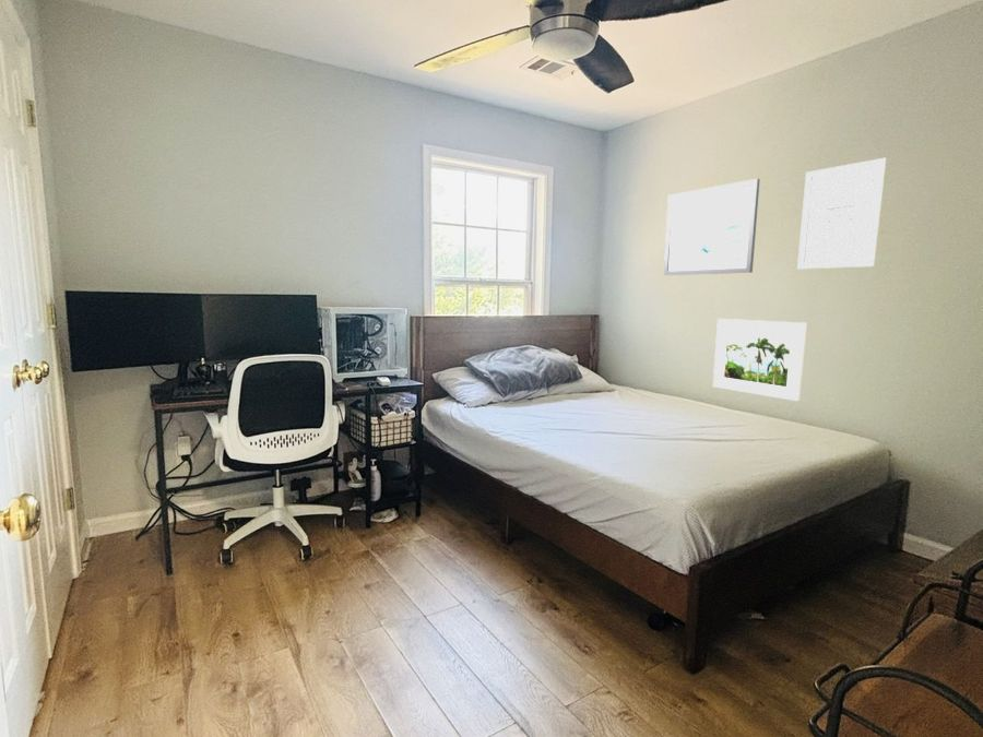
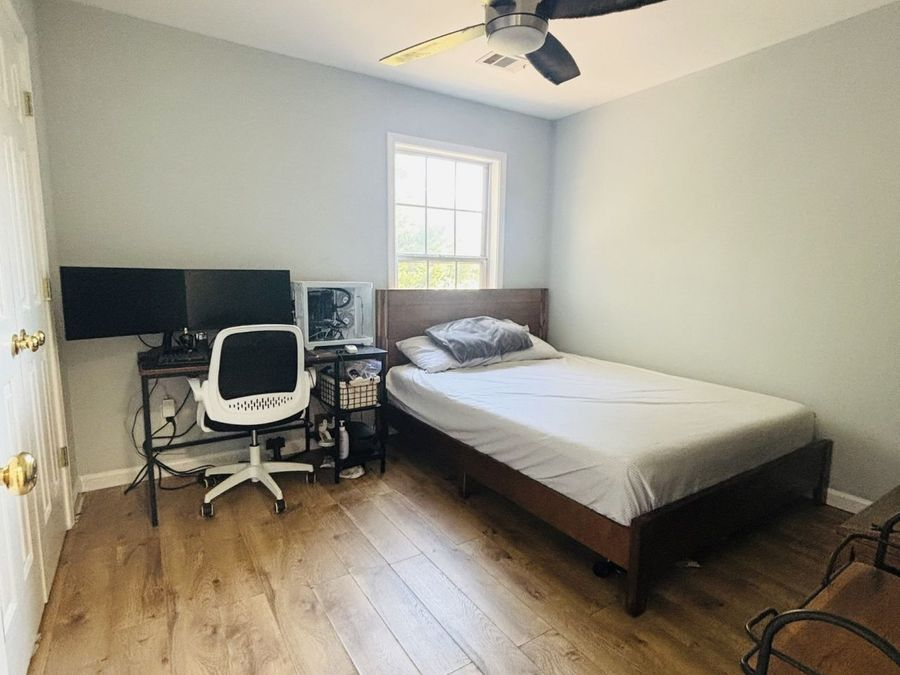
- wall art [663,178,761,276]
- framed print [712,318,808,402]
- wall art [796,157,887,270]
